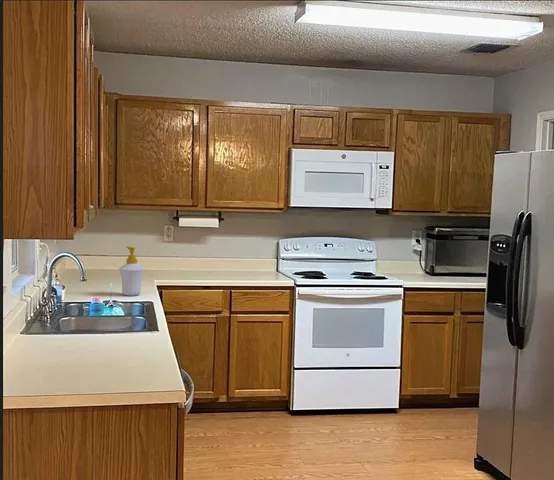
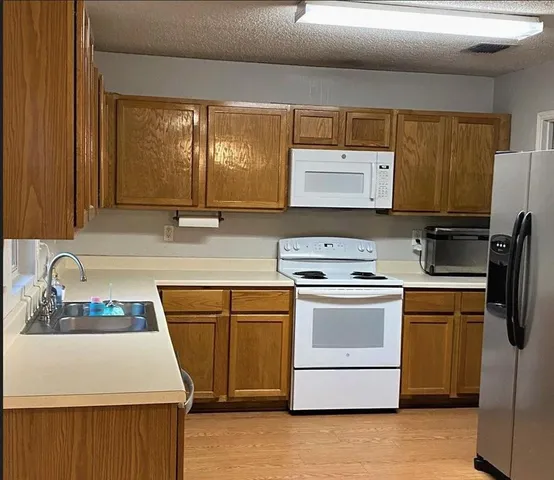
- soap bottle [118,246,145,297]
